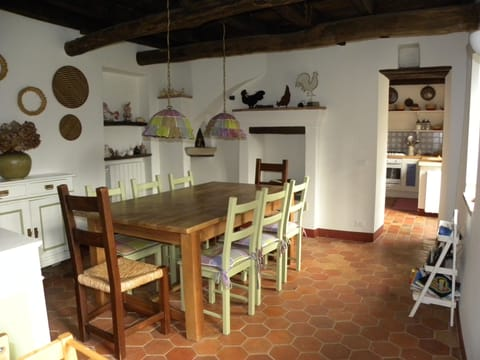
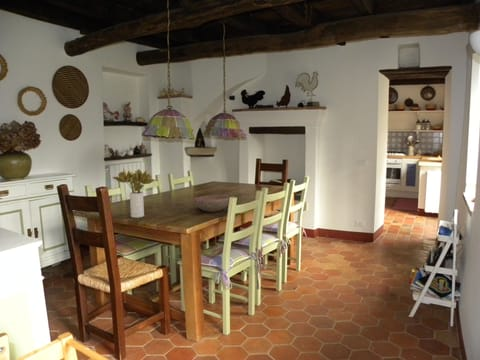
+ flower bouquet [111,168,158,219]
+ bowl [193,194,231,213]
